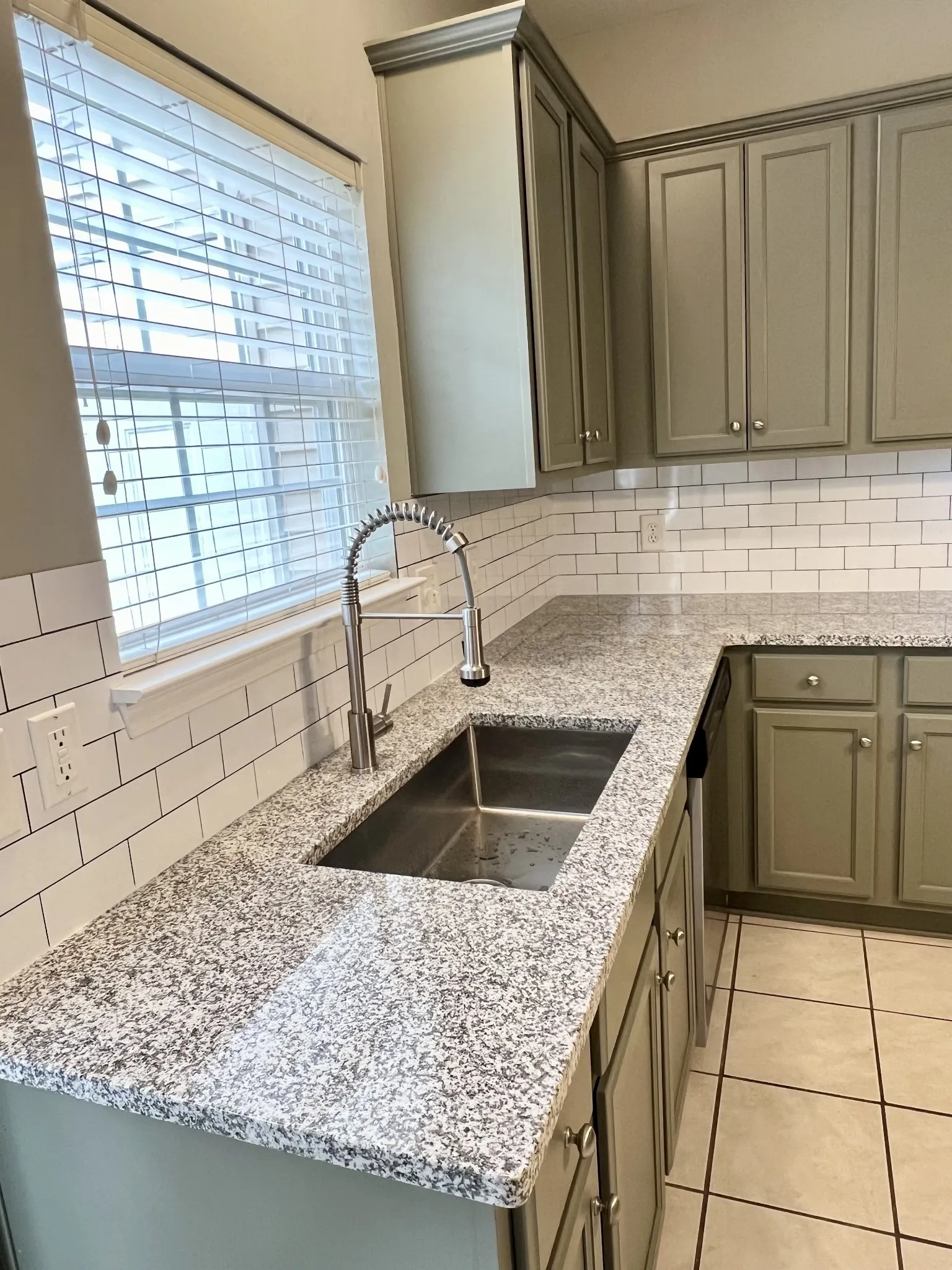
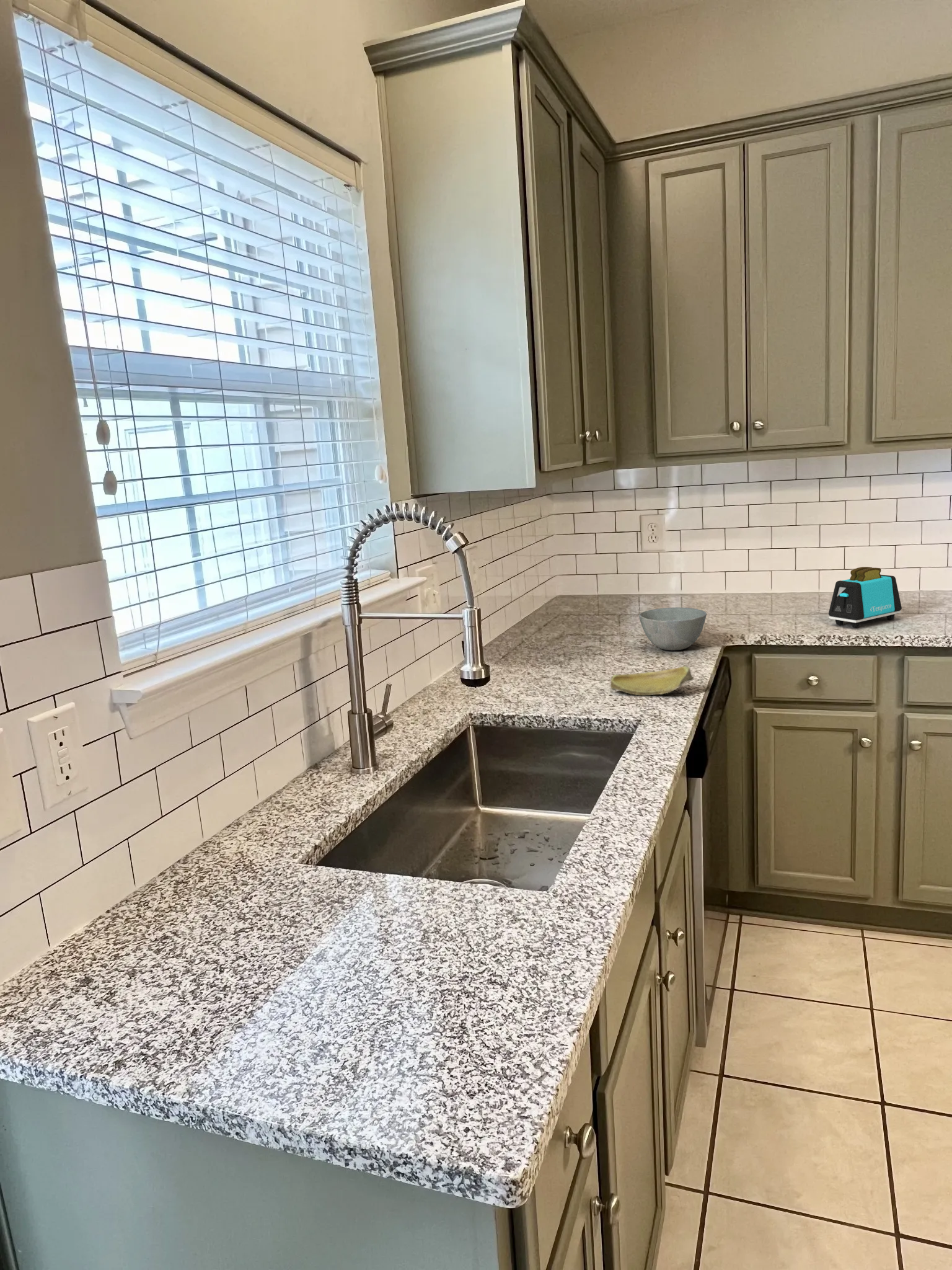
+ toaster [828,566,902,628]
+ banana [610,665,694,696]
+ bowl [638,606,707,651]
